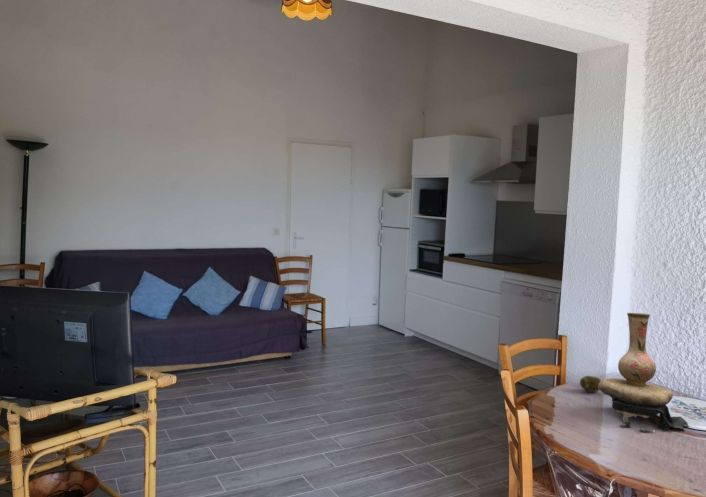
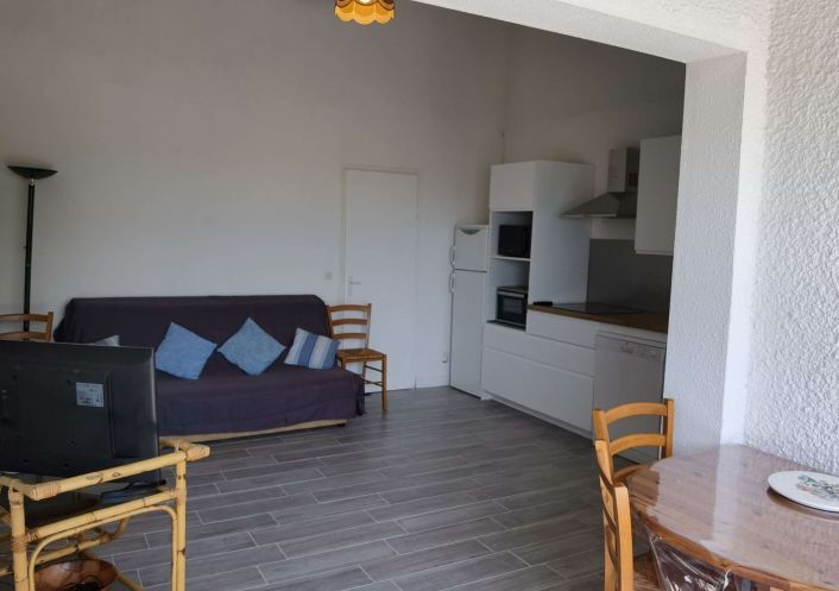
- fruit [579,375,602,393]
- vase [599,312,690,433]
